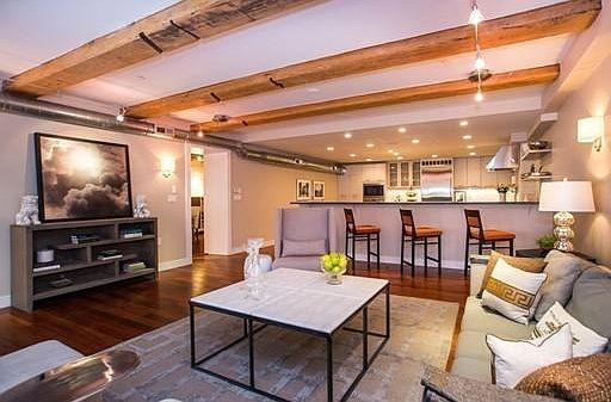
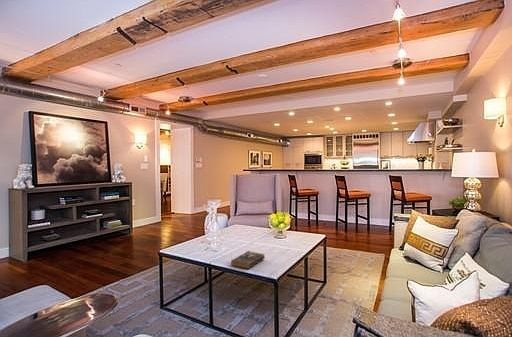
+ book [230,250,266,269]
